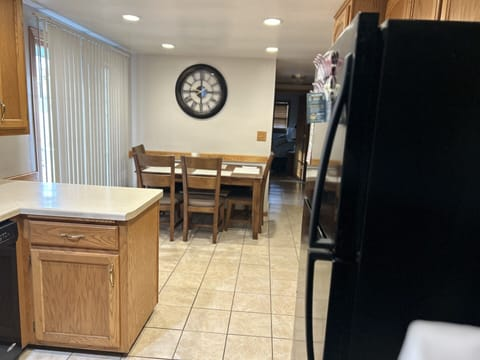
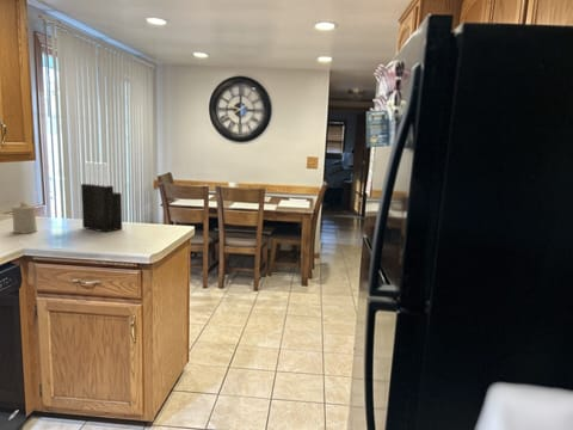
+ knife block [80,160,123,233]
+ candle [11,199,38,234]
